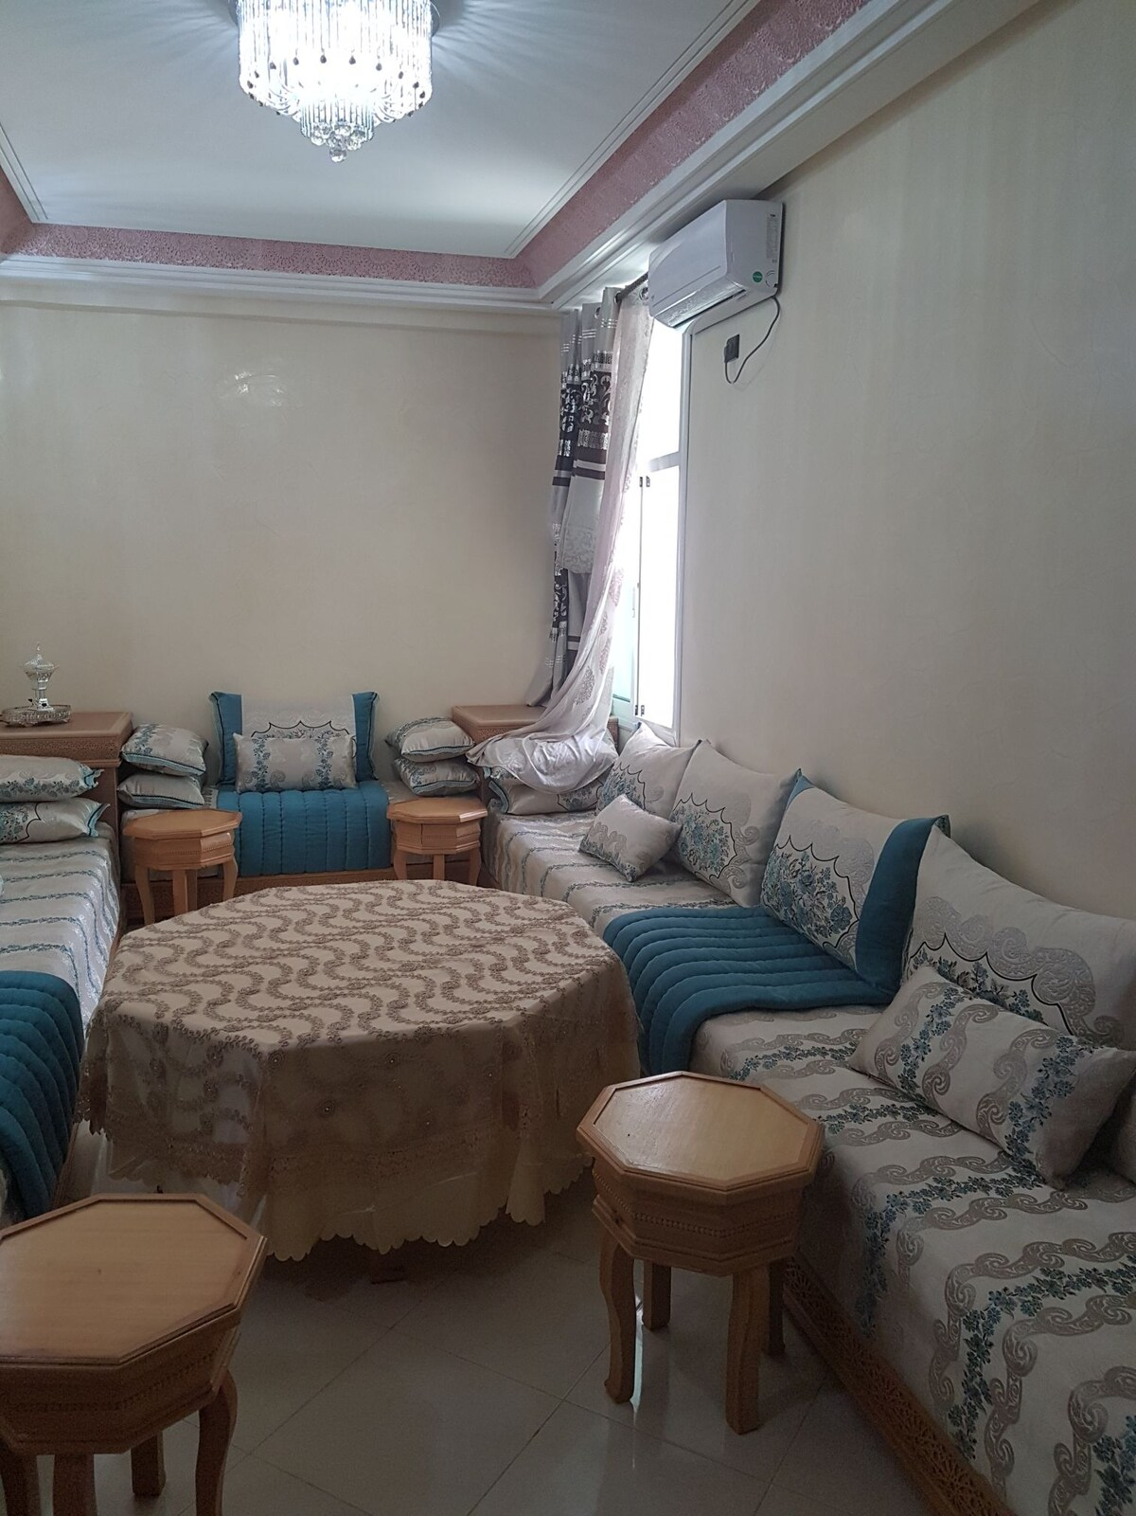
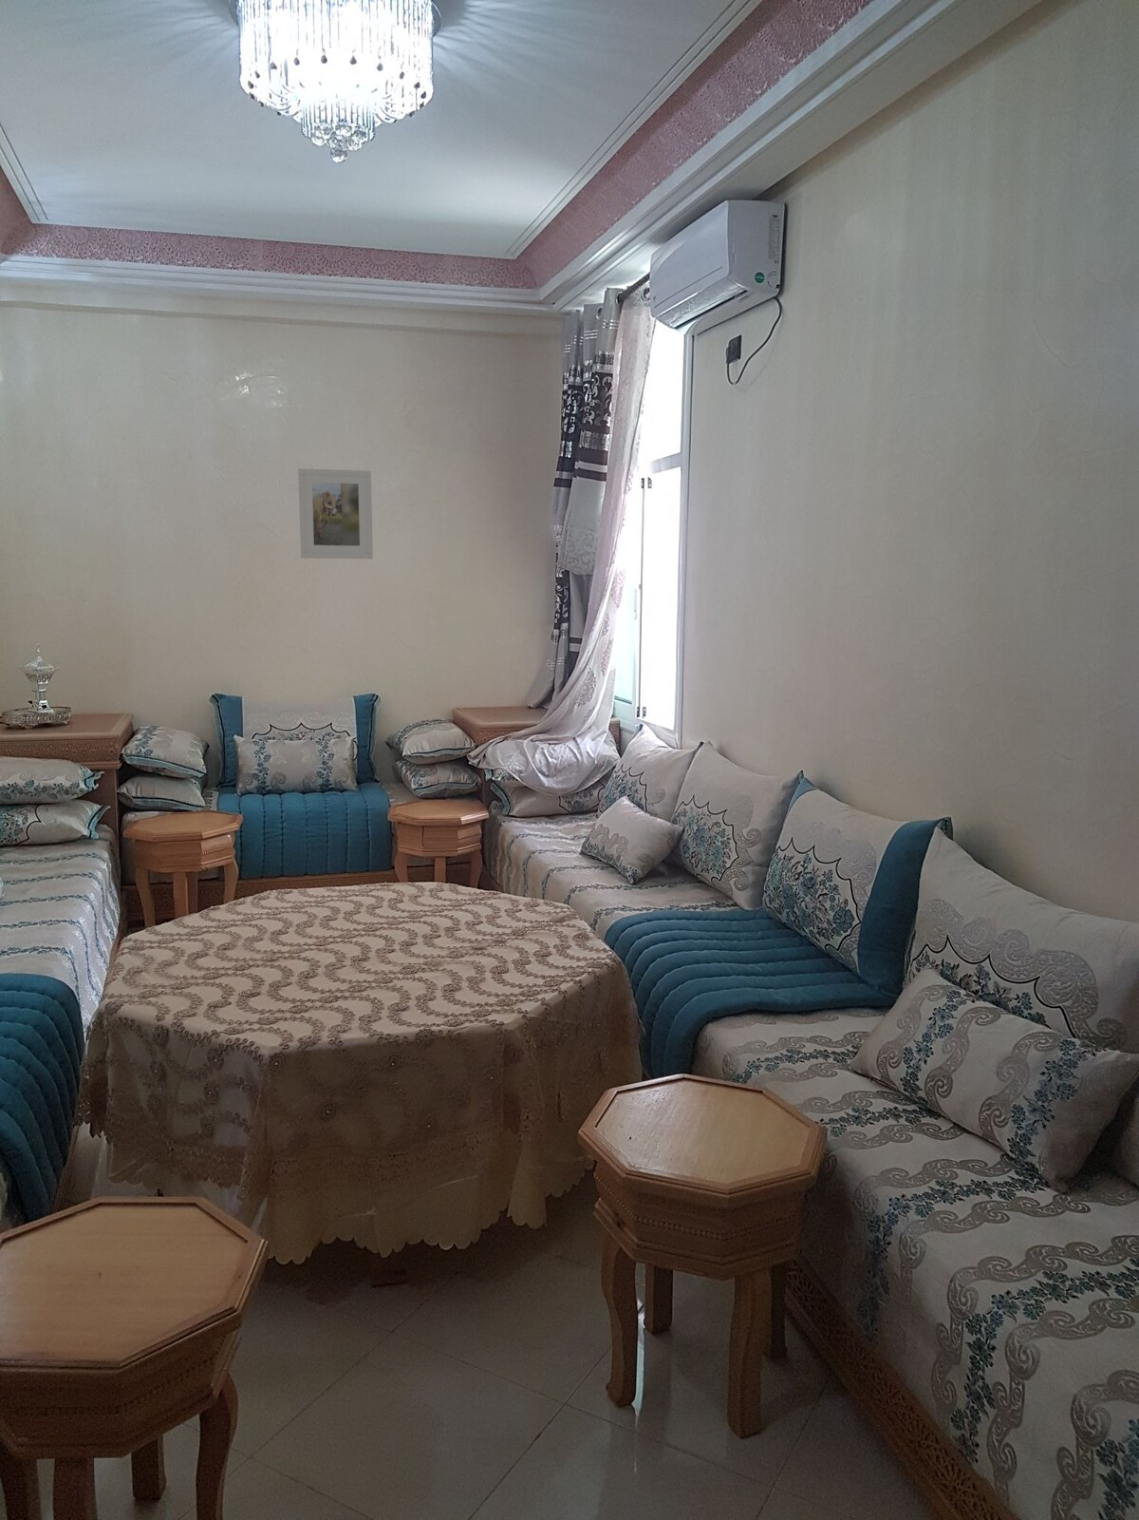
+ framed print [297,468,374,560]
